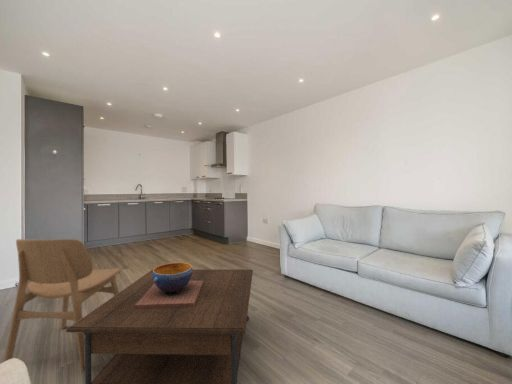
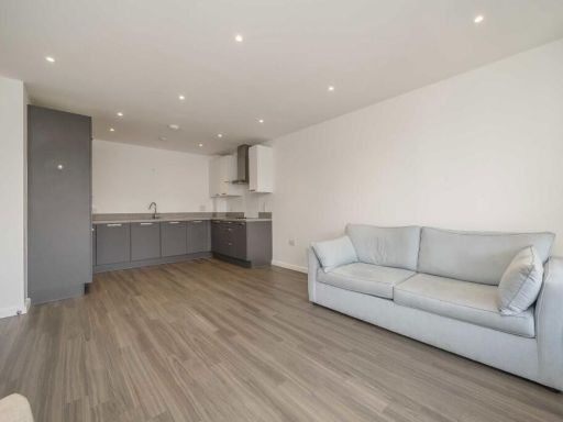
- dining chair [3,238,123,371]
- coffee table [65,269,254,384]
- decorative bowl [135,262,203,309]
